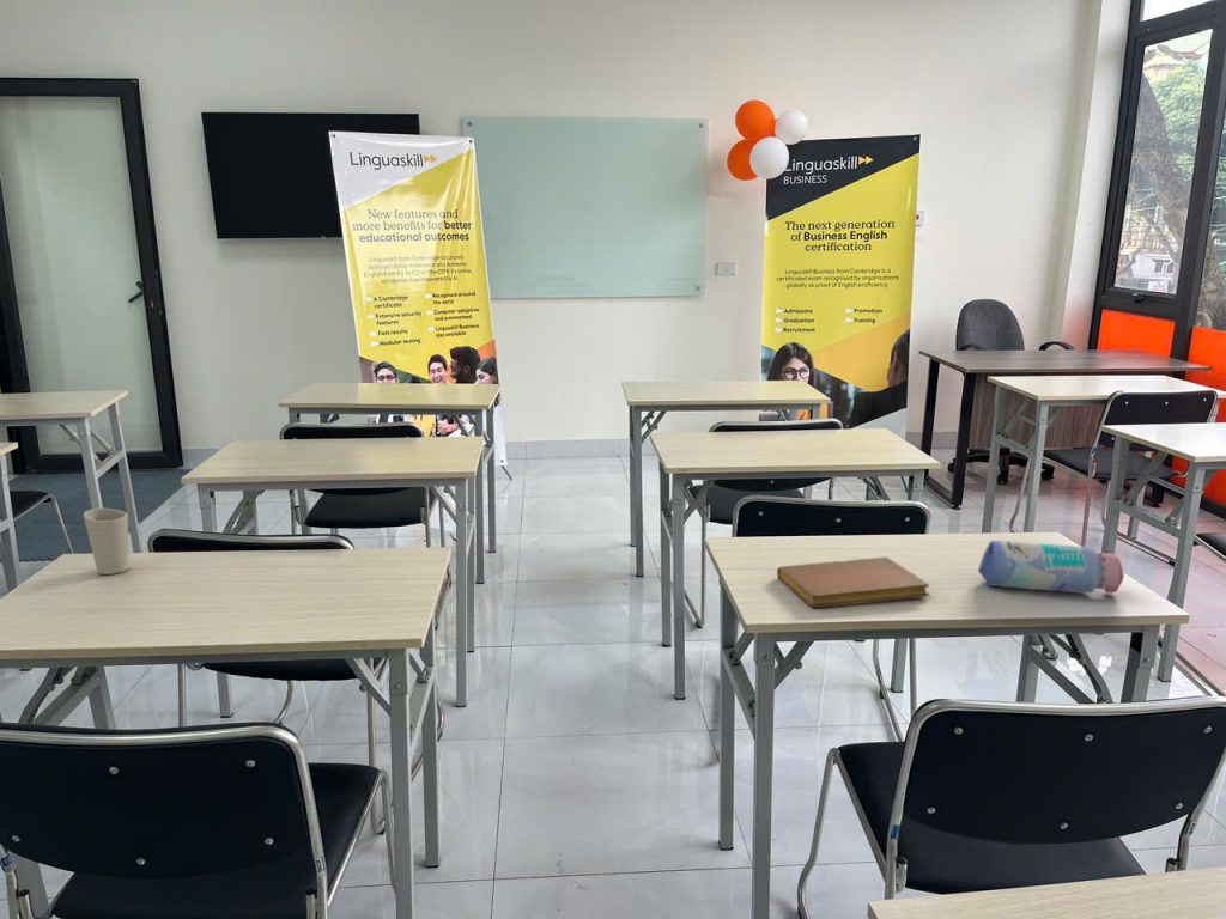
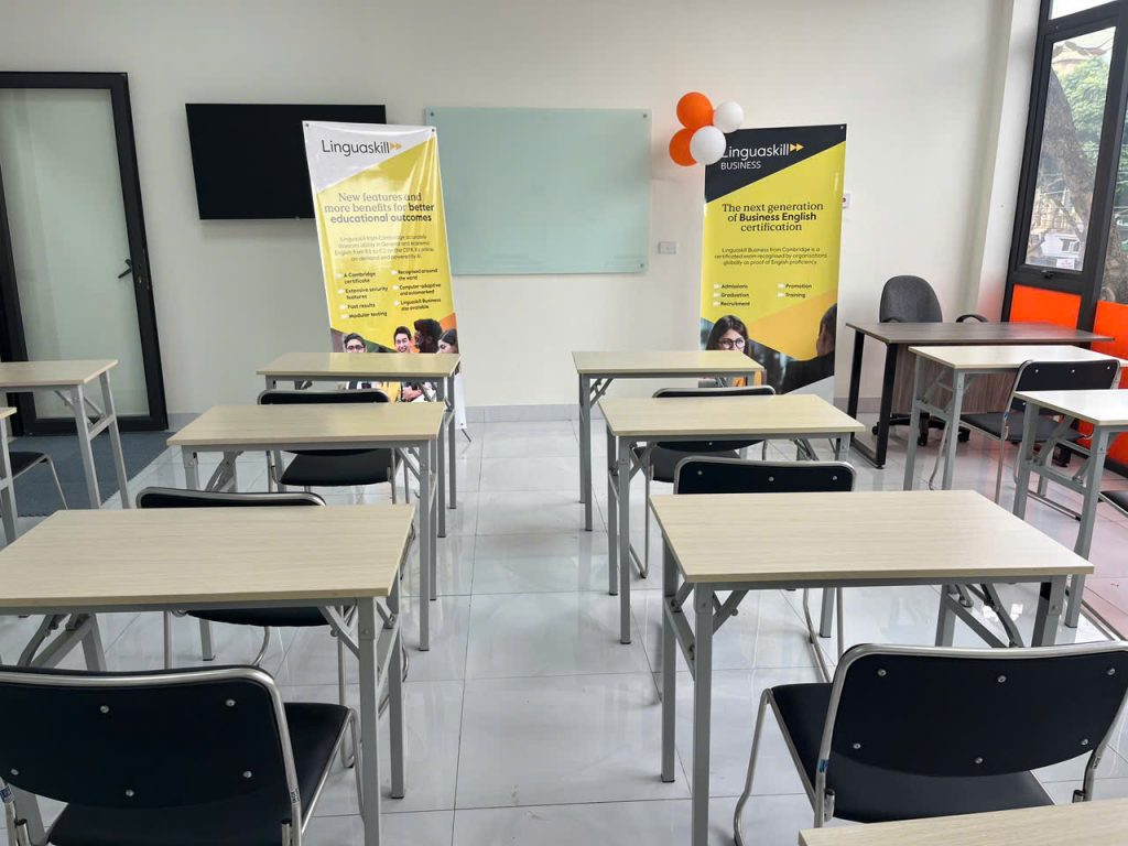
- cup [83,507,131,576]
- water bottle [977,540,1125,594]
- notebook [776,556,930,609]
